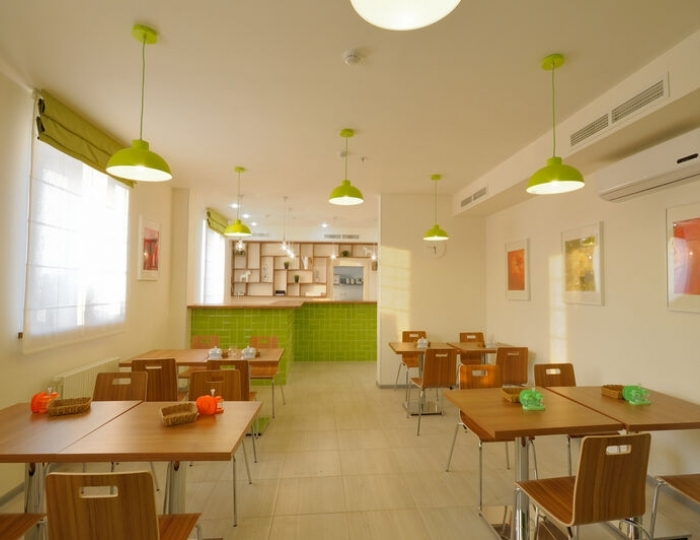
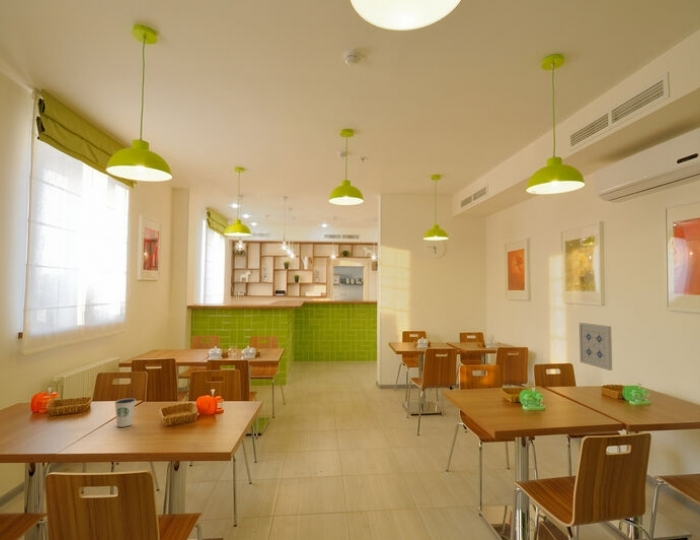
+ dixie cup [114,397,137,428]
+ wall art [578,322,613,371]
